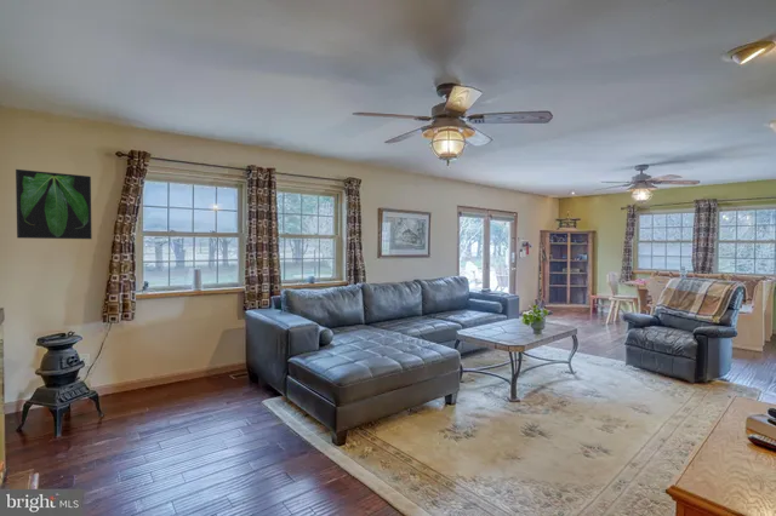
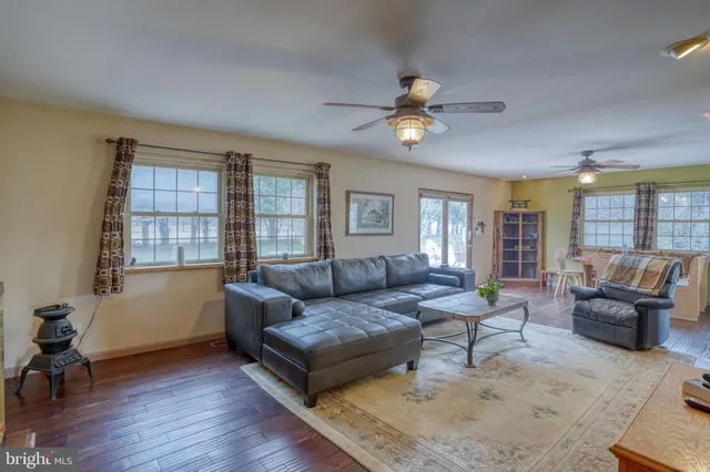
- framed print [15,168,93,240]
